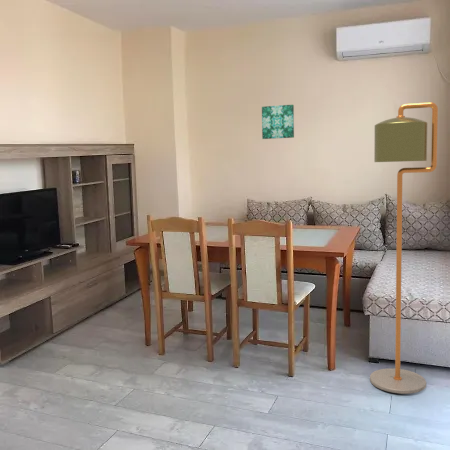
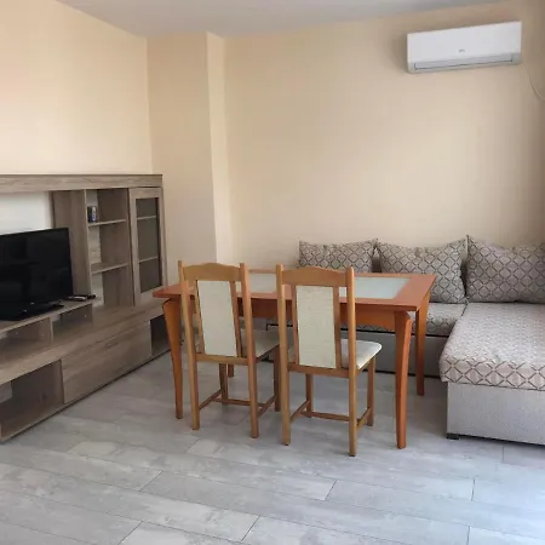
- wall art [261,104,295,140]
- floor lamp [369,101,439,395]
